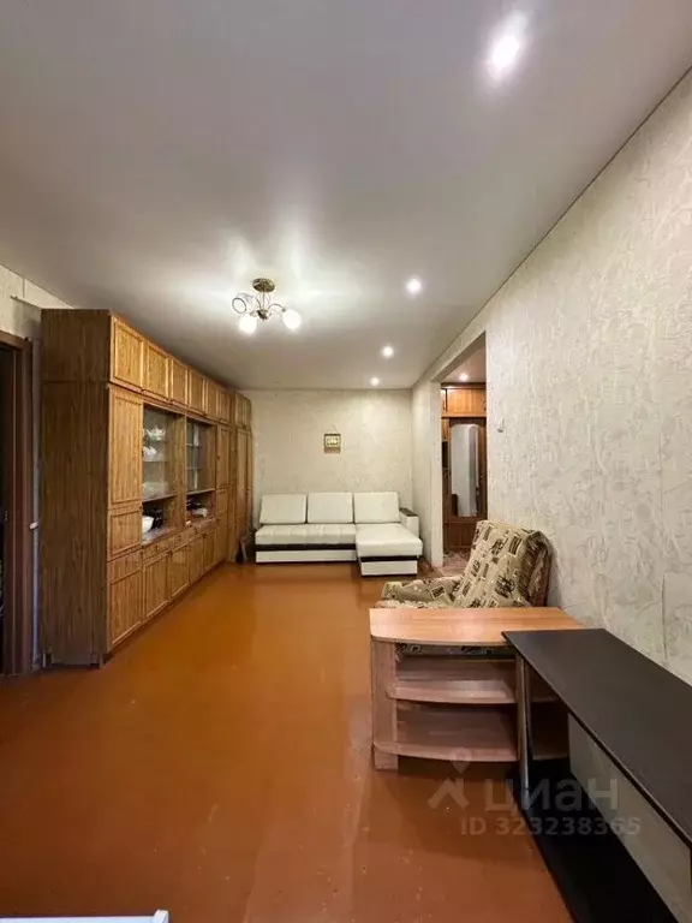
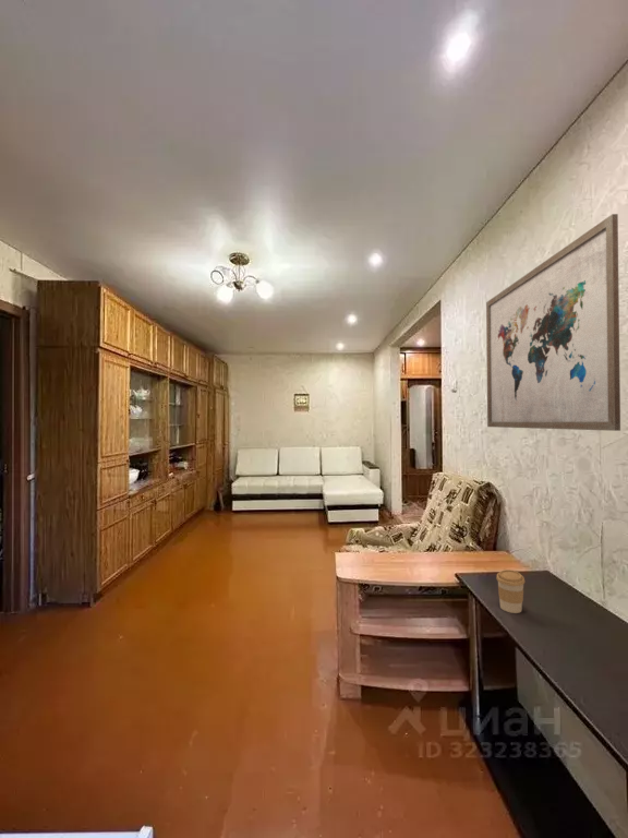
+ coffee cup [495,568,526,614]
+ wall art [485,213,621,432]
